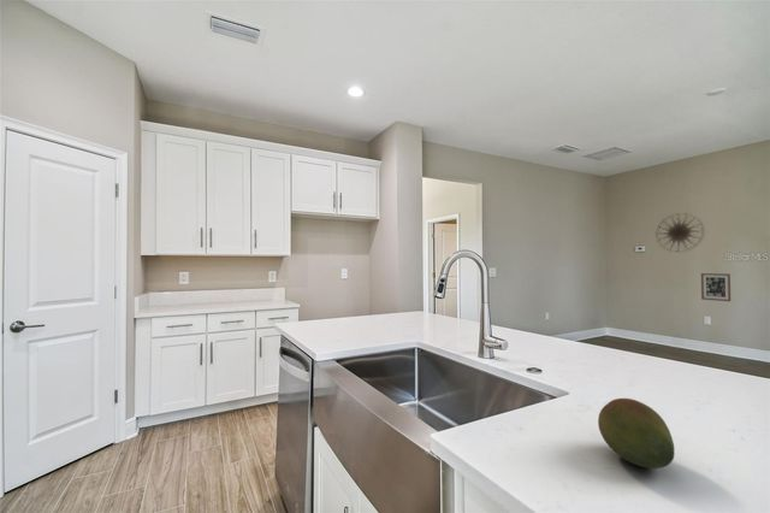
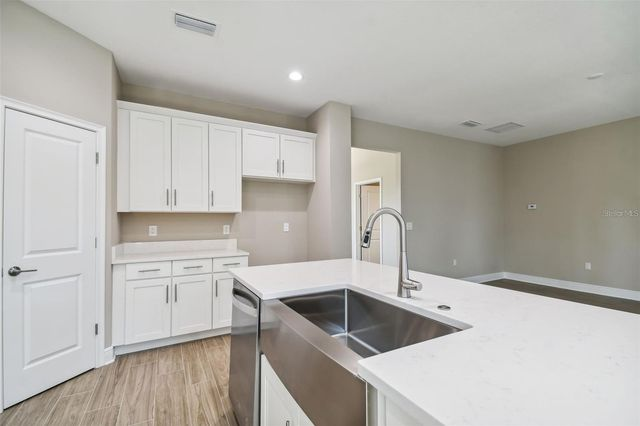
- wall art [700,272,732,302]
- fruit [597,397,676,470]
- wall art [654,212,705,253]
